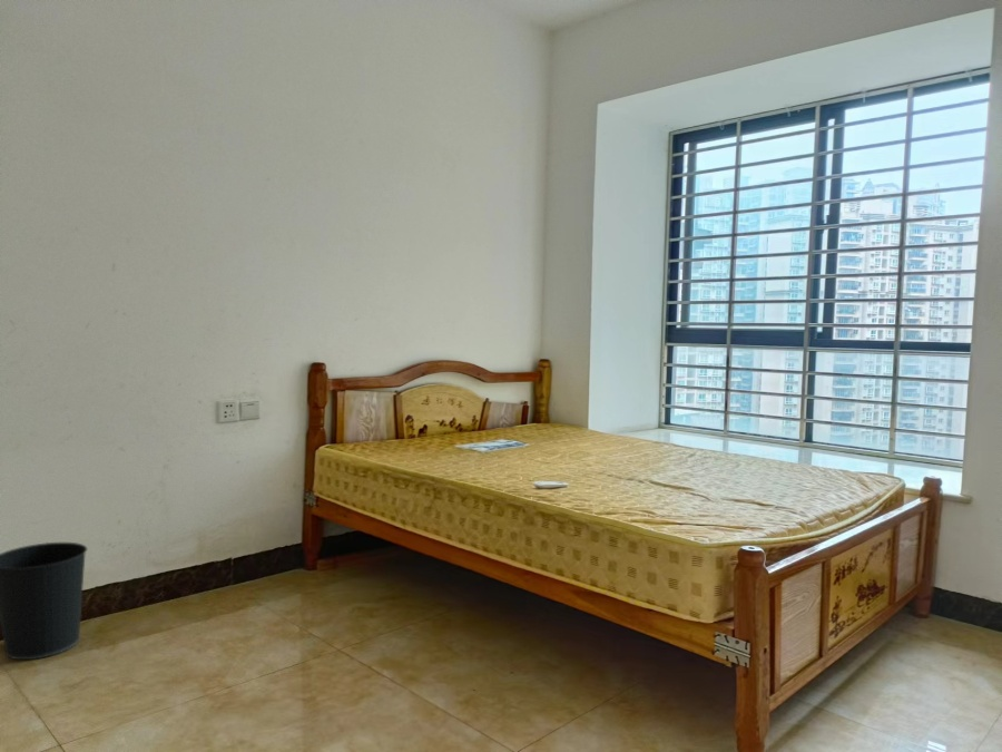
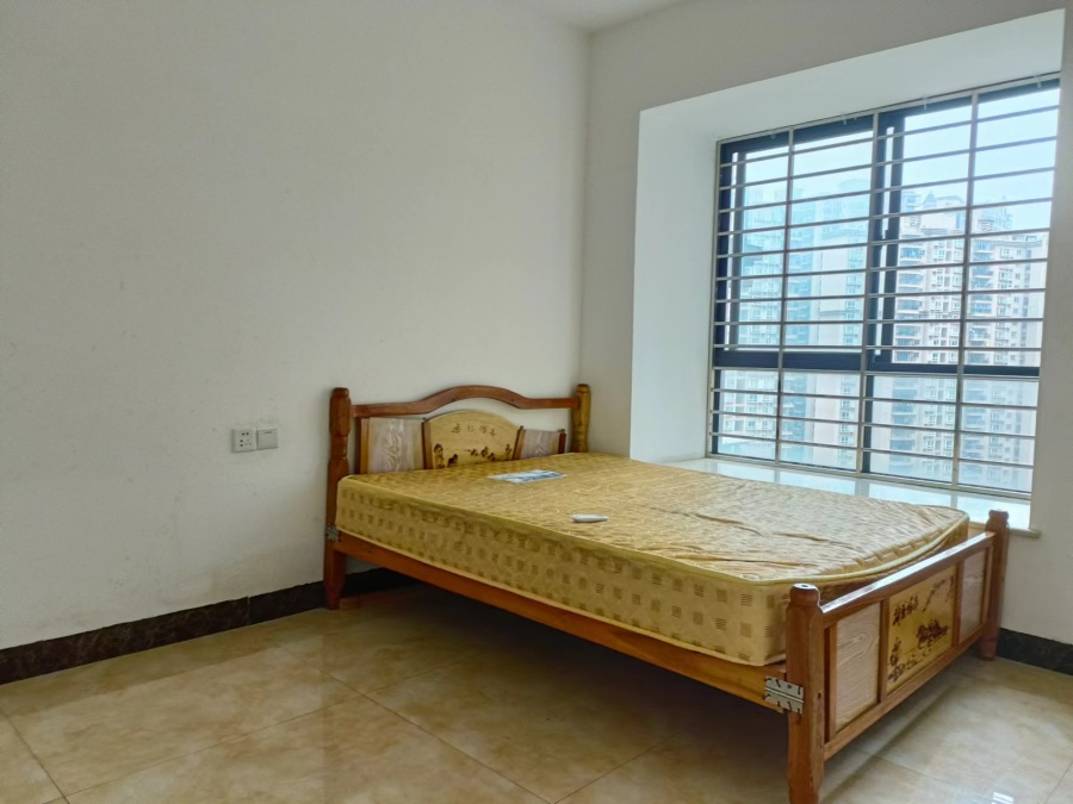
- wastebasket [0,541,88,661]
